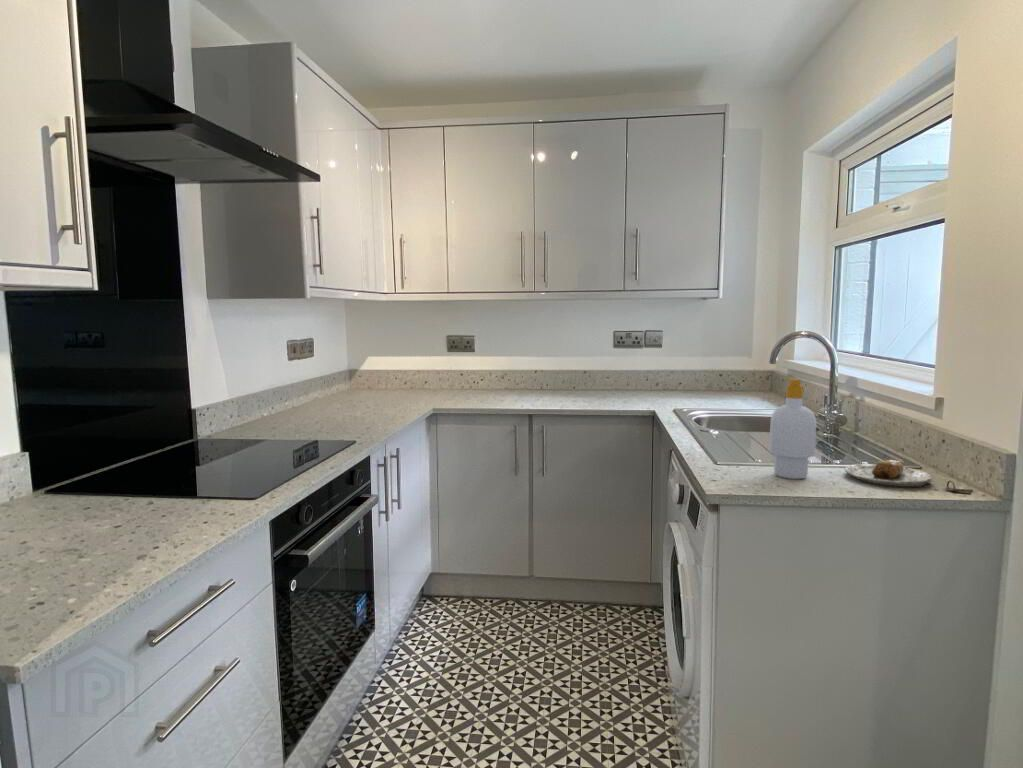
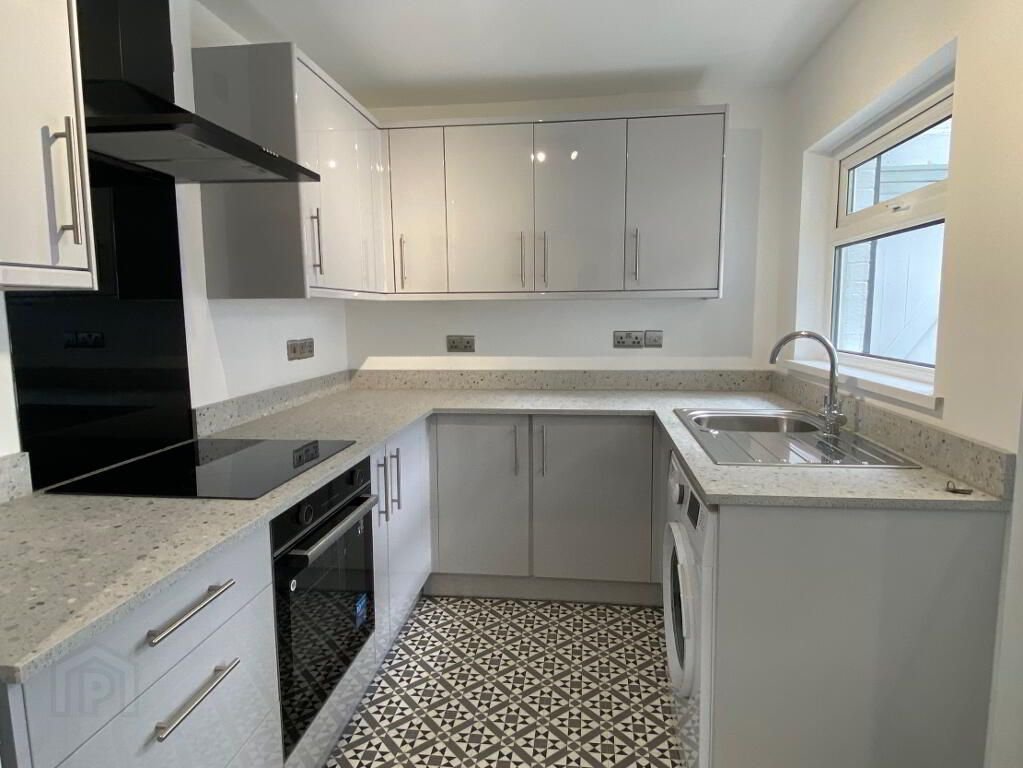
- soap bottle [768,377,817,480]
- soap dish [844,459,933,488]
